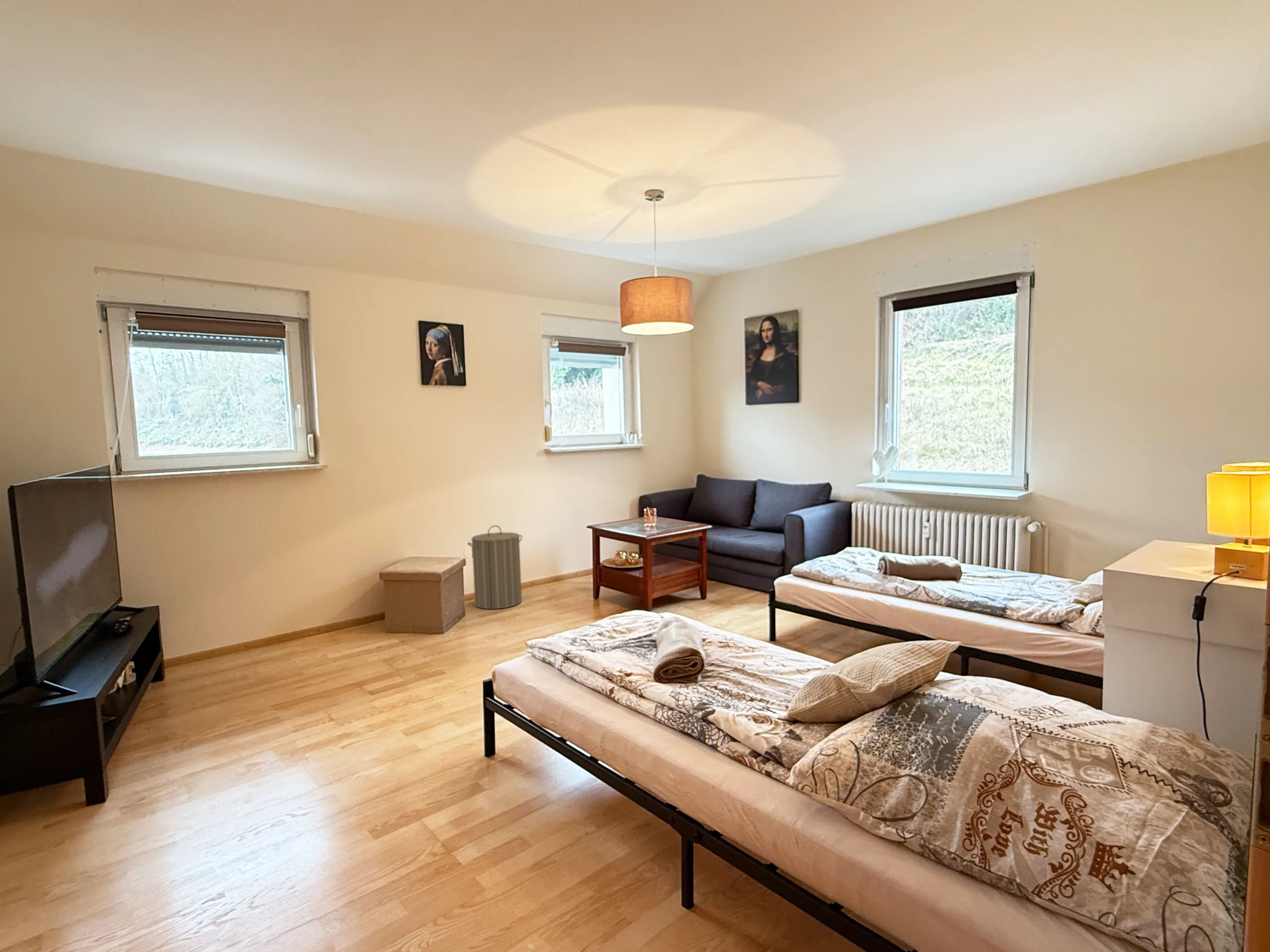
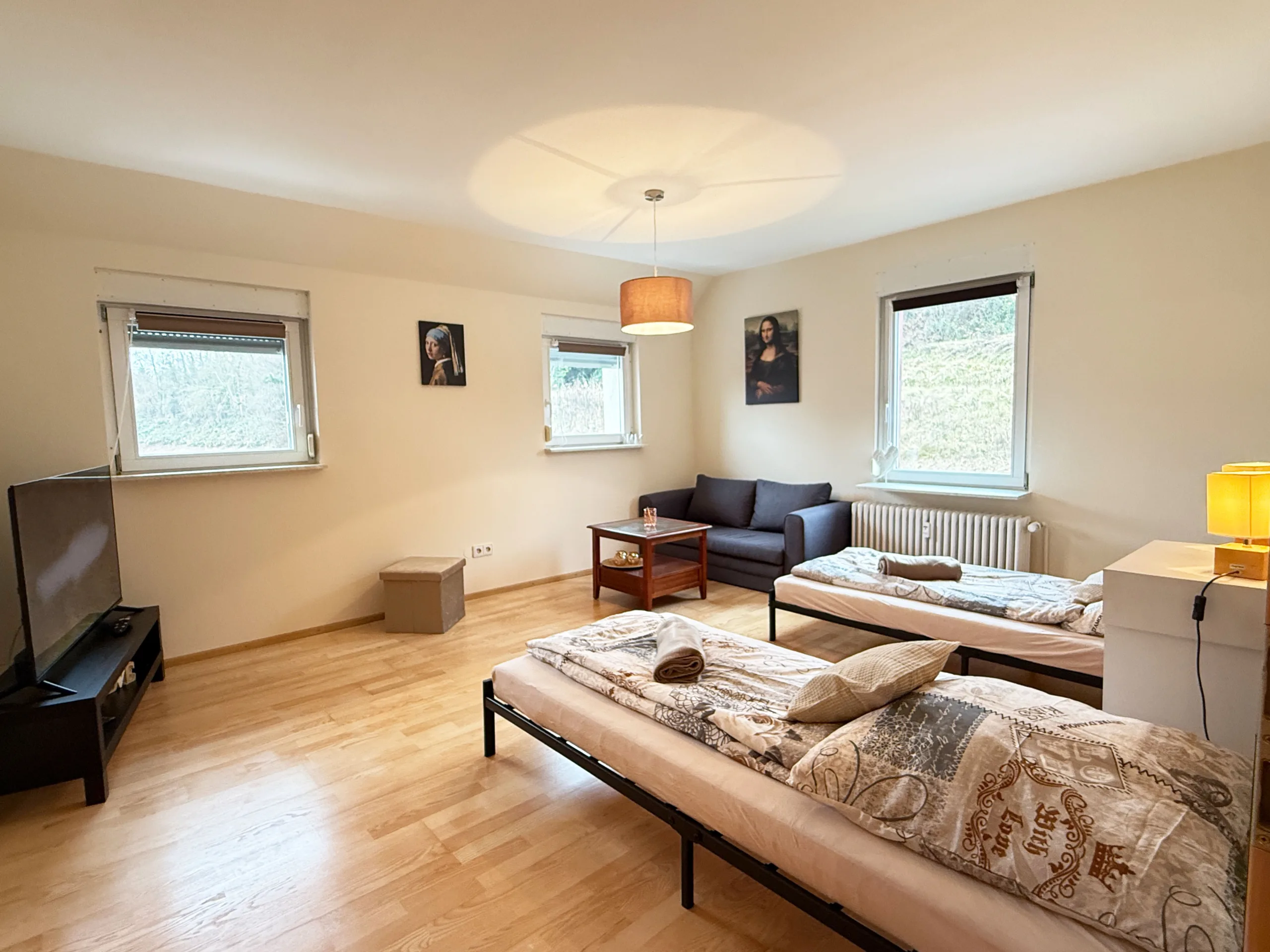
- laundry hamper [467,525,523,609]
